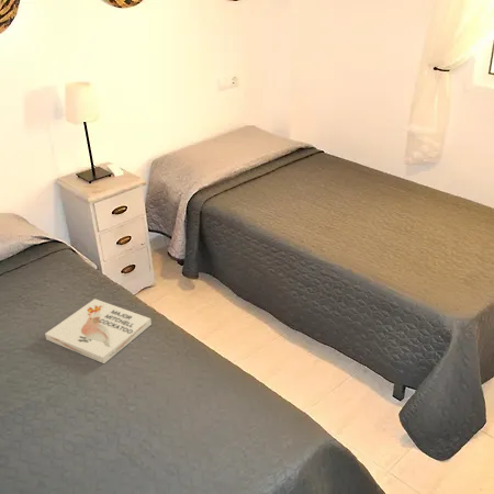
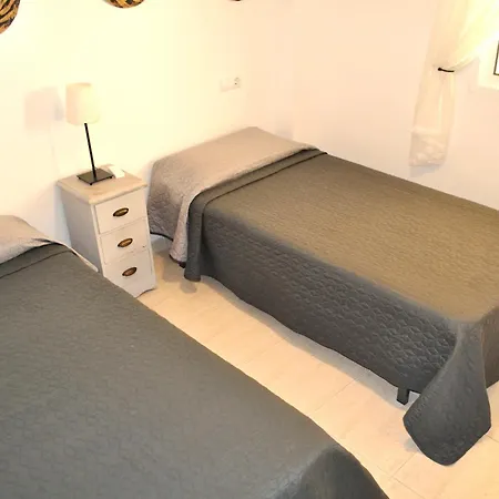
- book [44,297,153,364]
